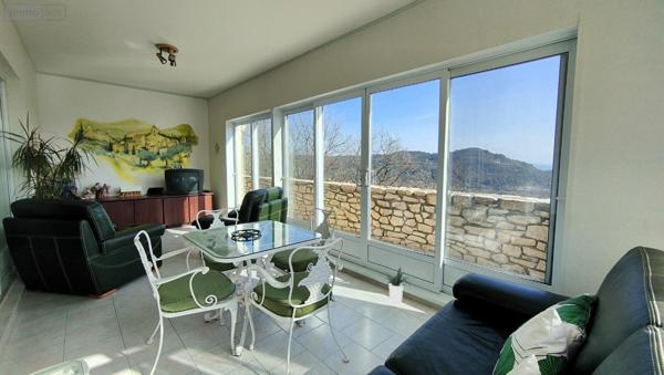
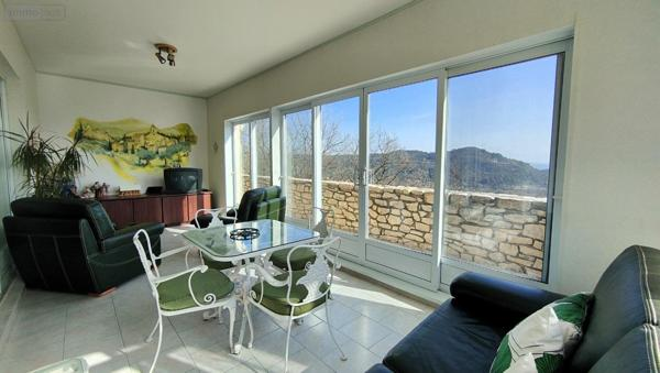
- potted plant [380,267,415,305]
